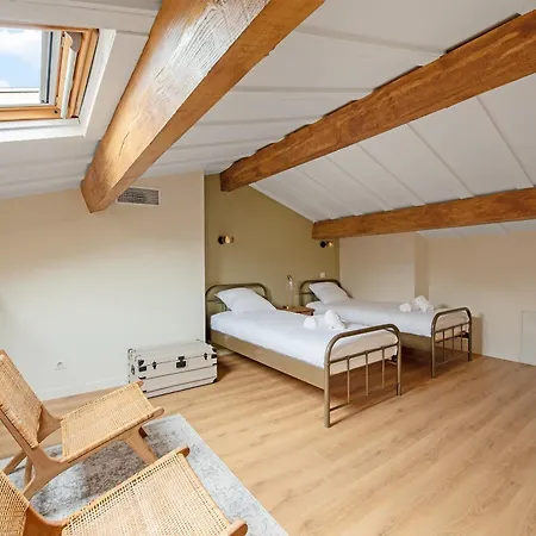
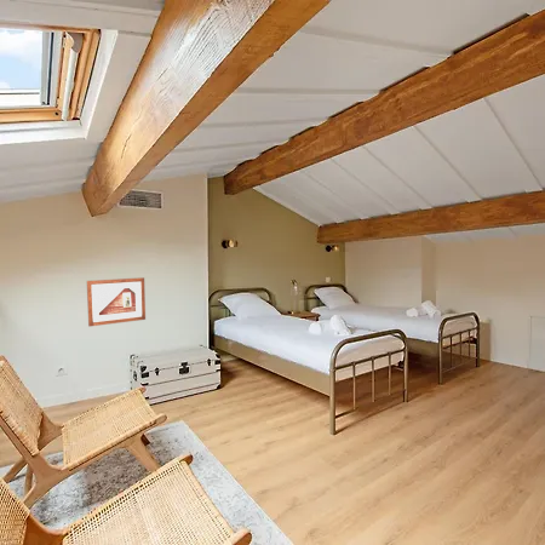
+ picture frame [86,276,147,327]
